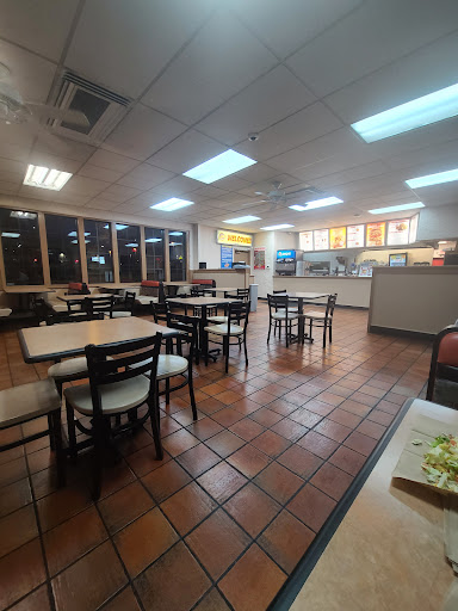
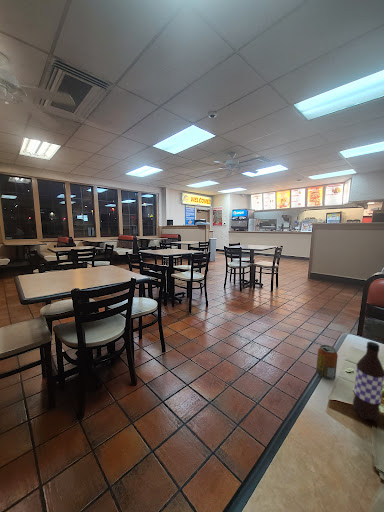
+ bottle [352,341,384,422]
+ beverage can [315,344,339,380]
